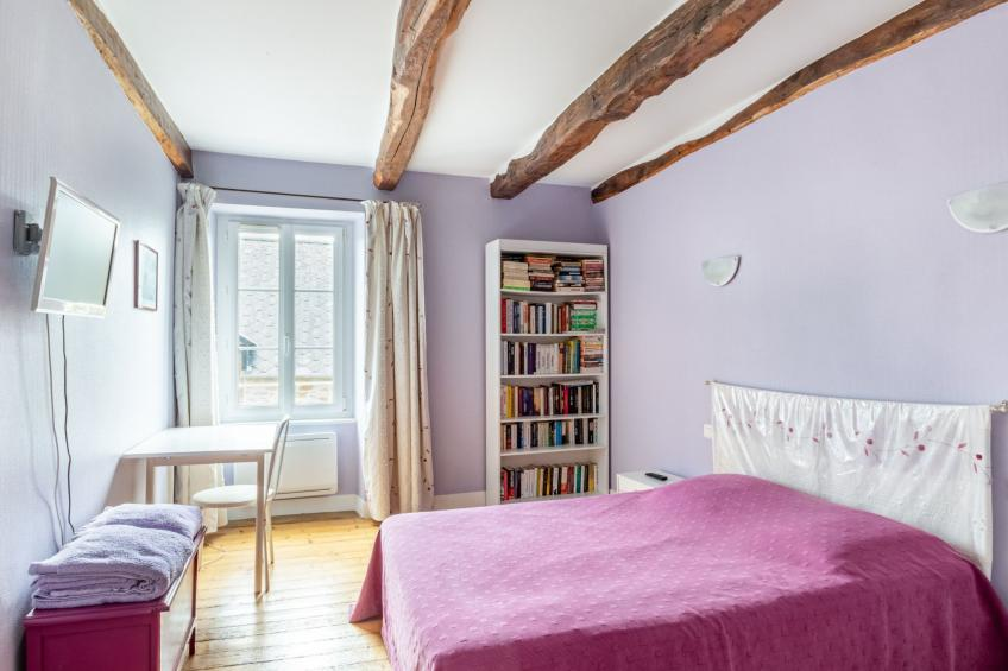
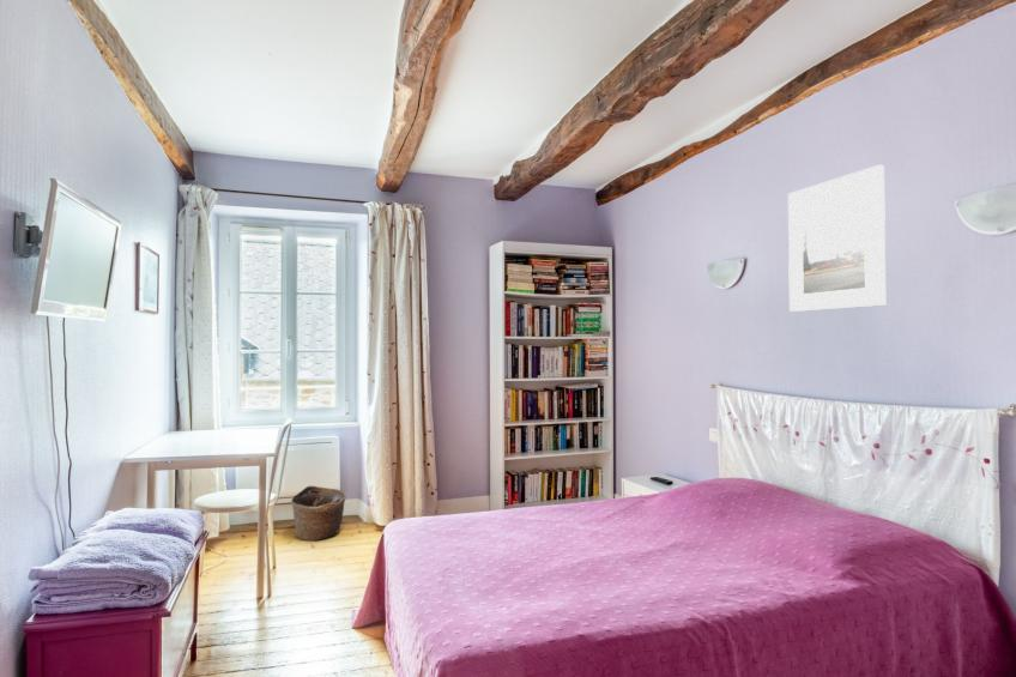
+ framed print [787,163,887,313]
+ basket [290,485,347,542]
